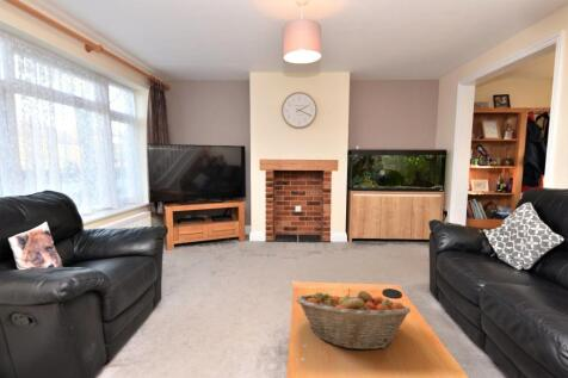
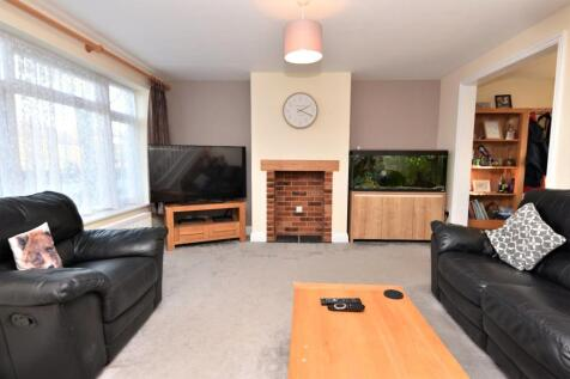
- fruit basket [295,287,412,351]
